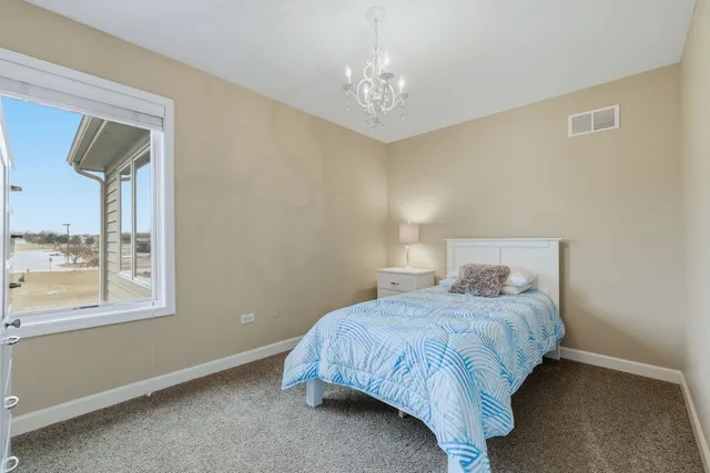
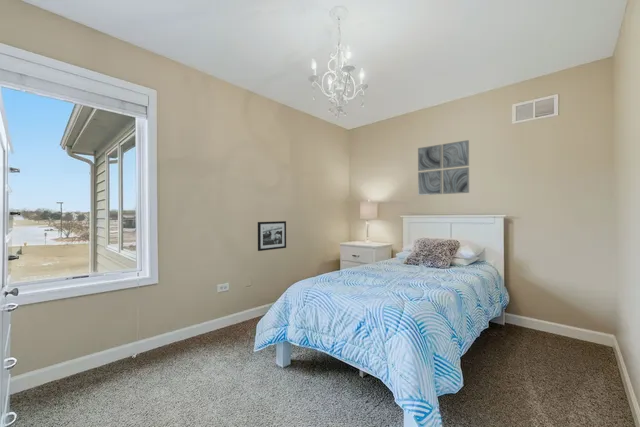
+ picture frame [257,220,287,252]
+ wall art [417,139,470,196]
